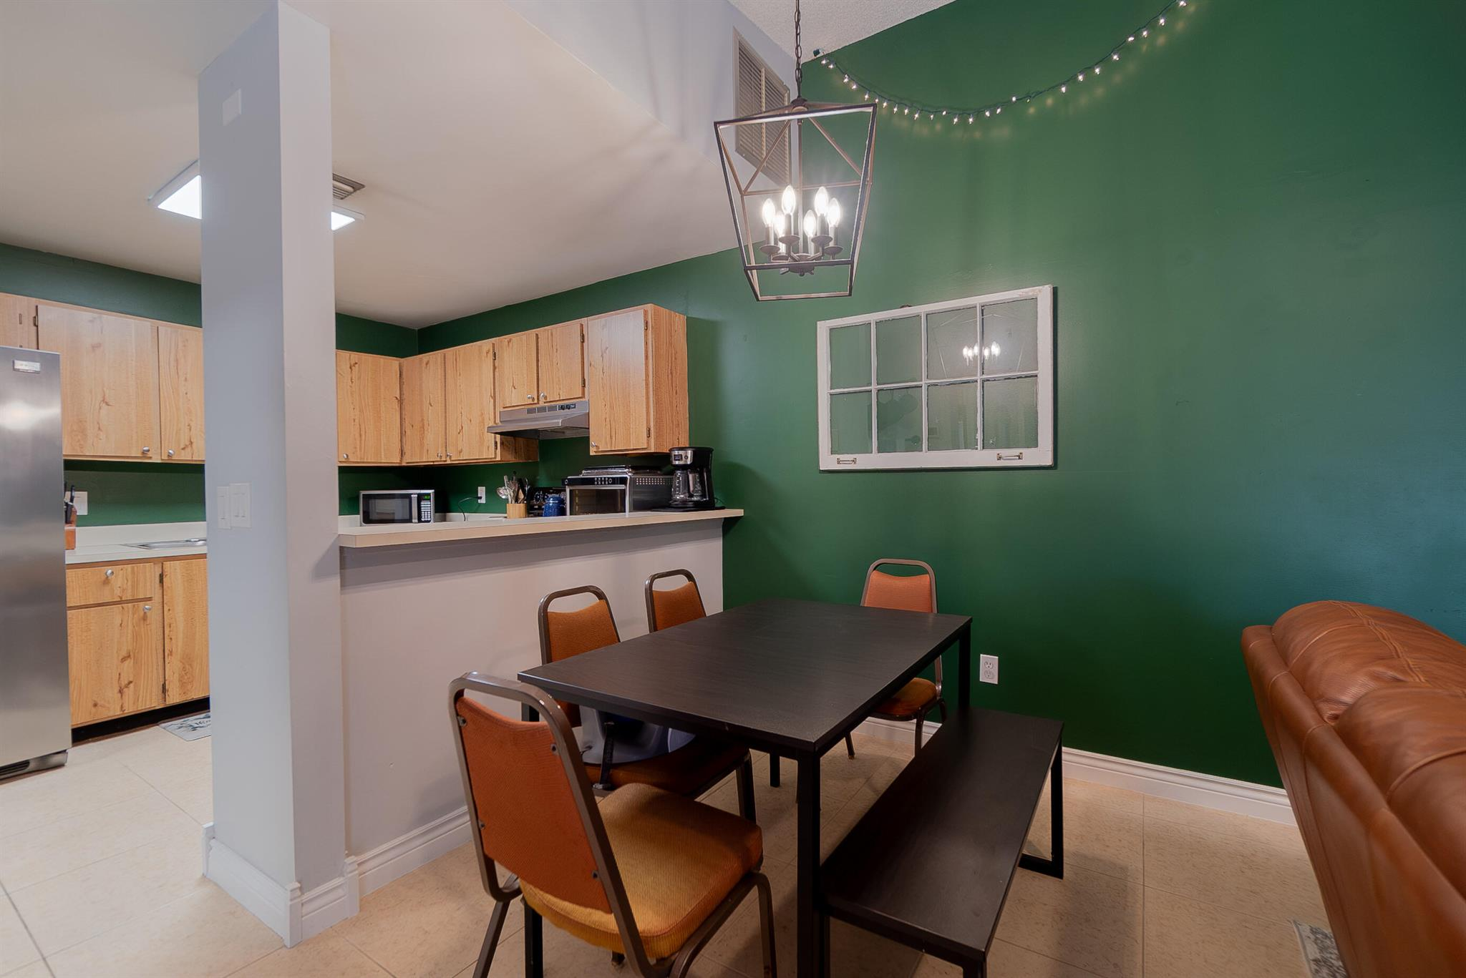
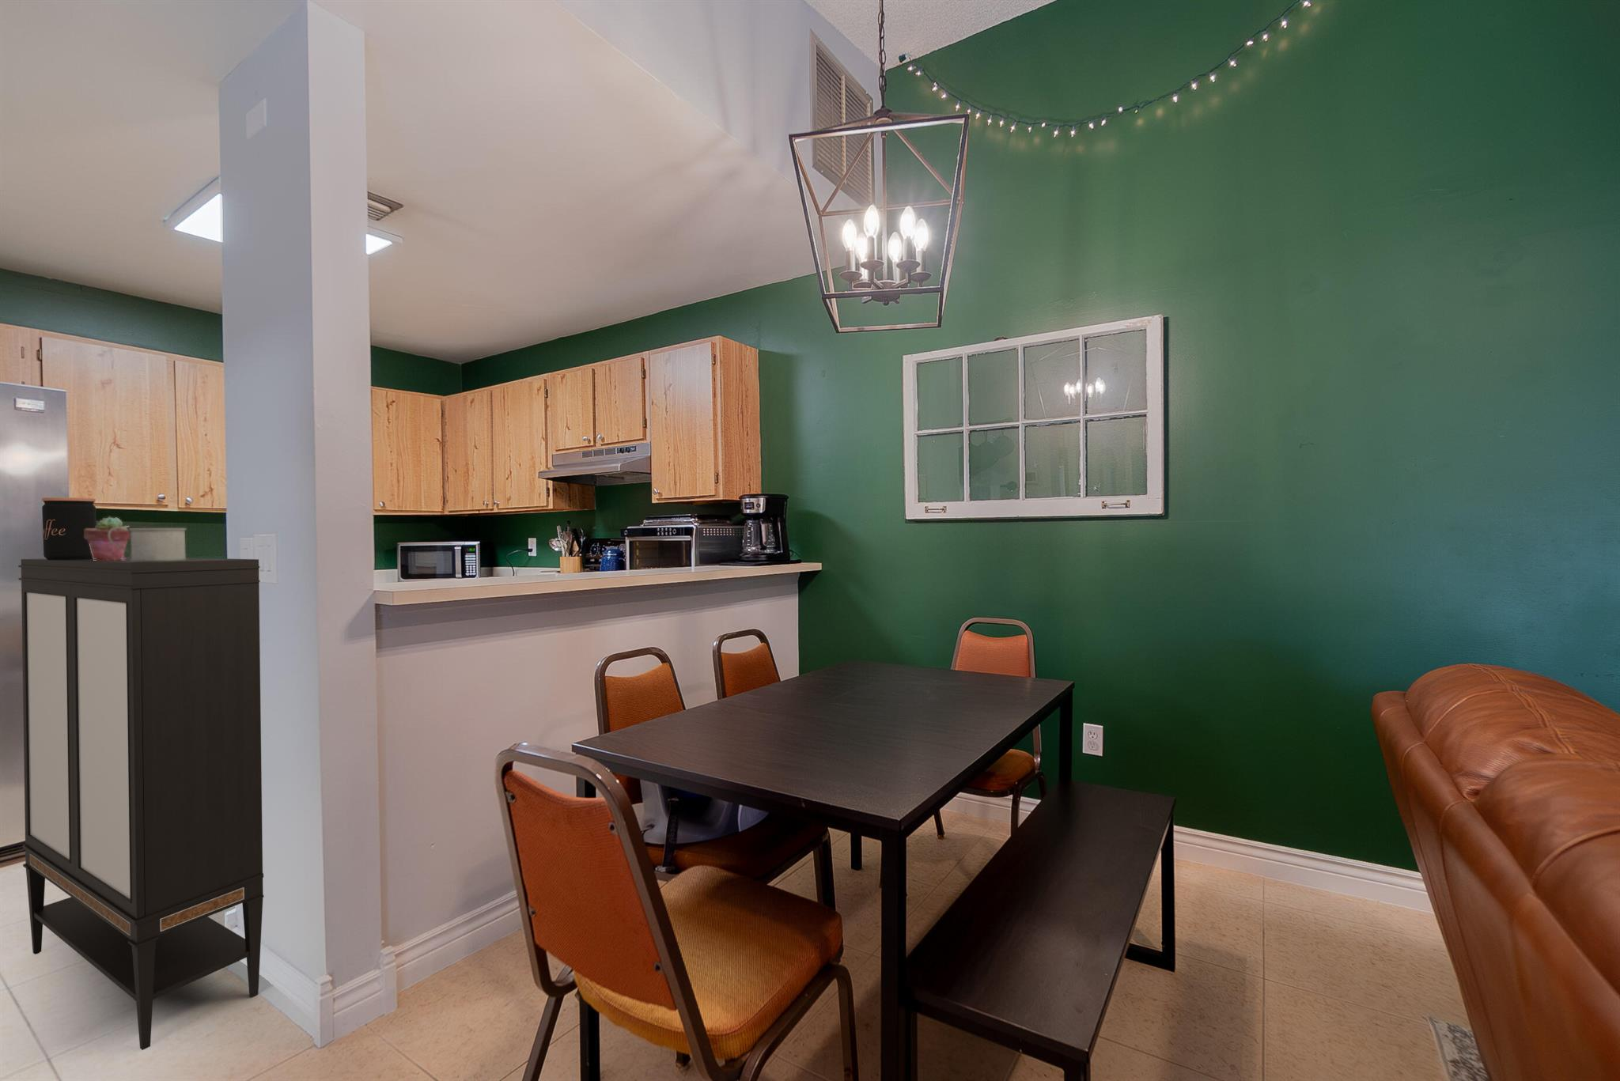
+ mug [109,527,187,562]
+ coffee jar [41,497,98,560]
+ potted succulent [84,515,130,561]
+ storage cabinet [17,556,264,1051]
